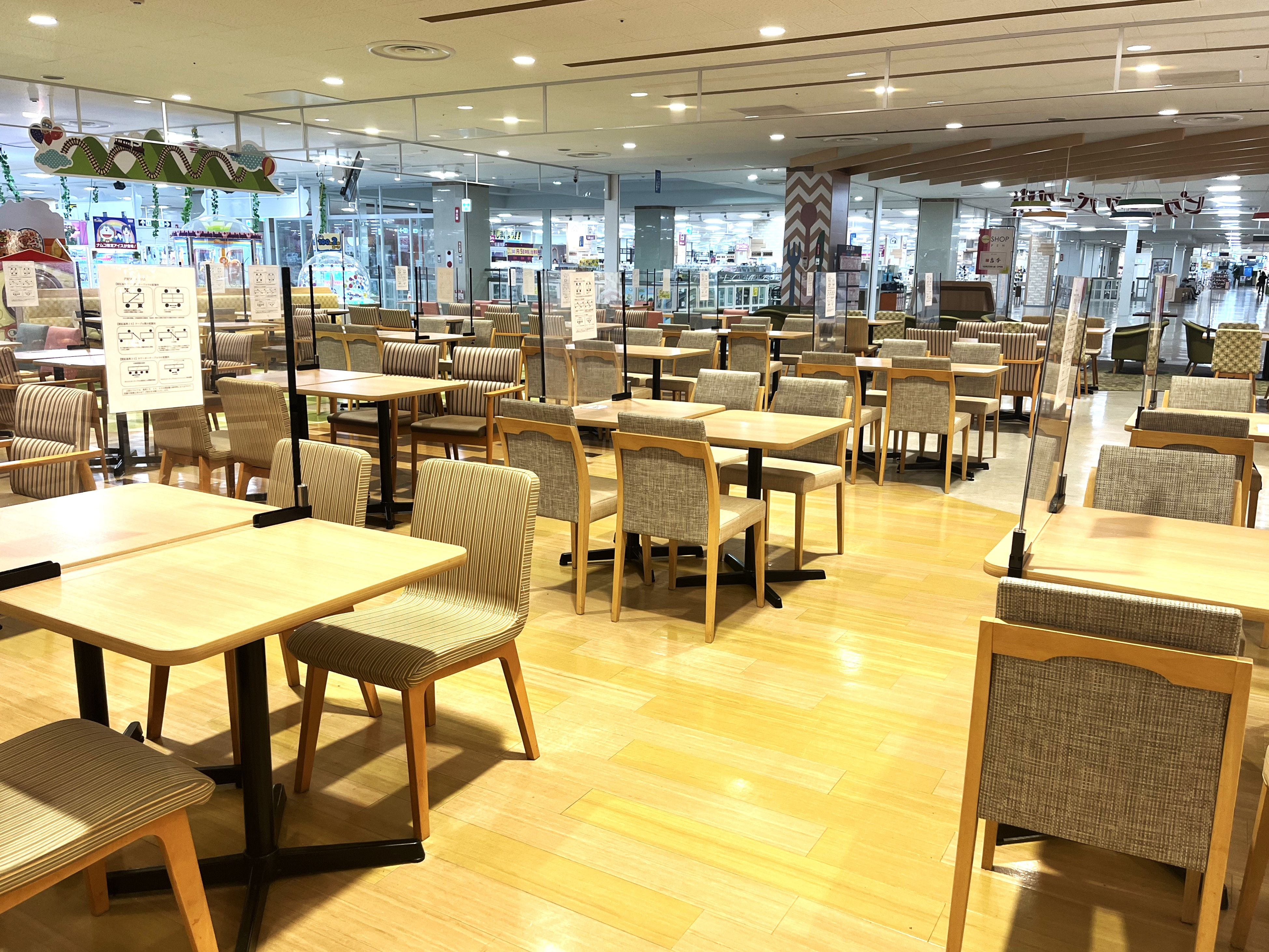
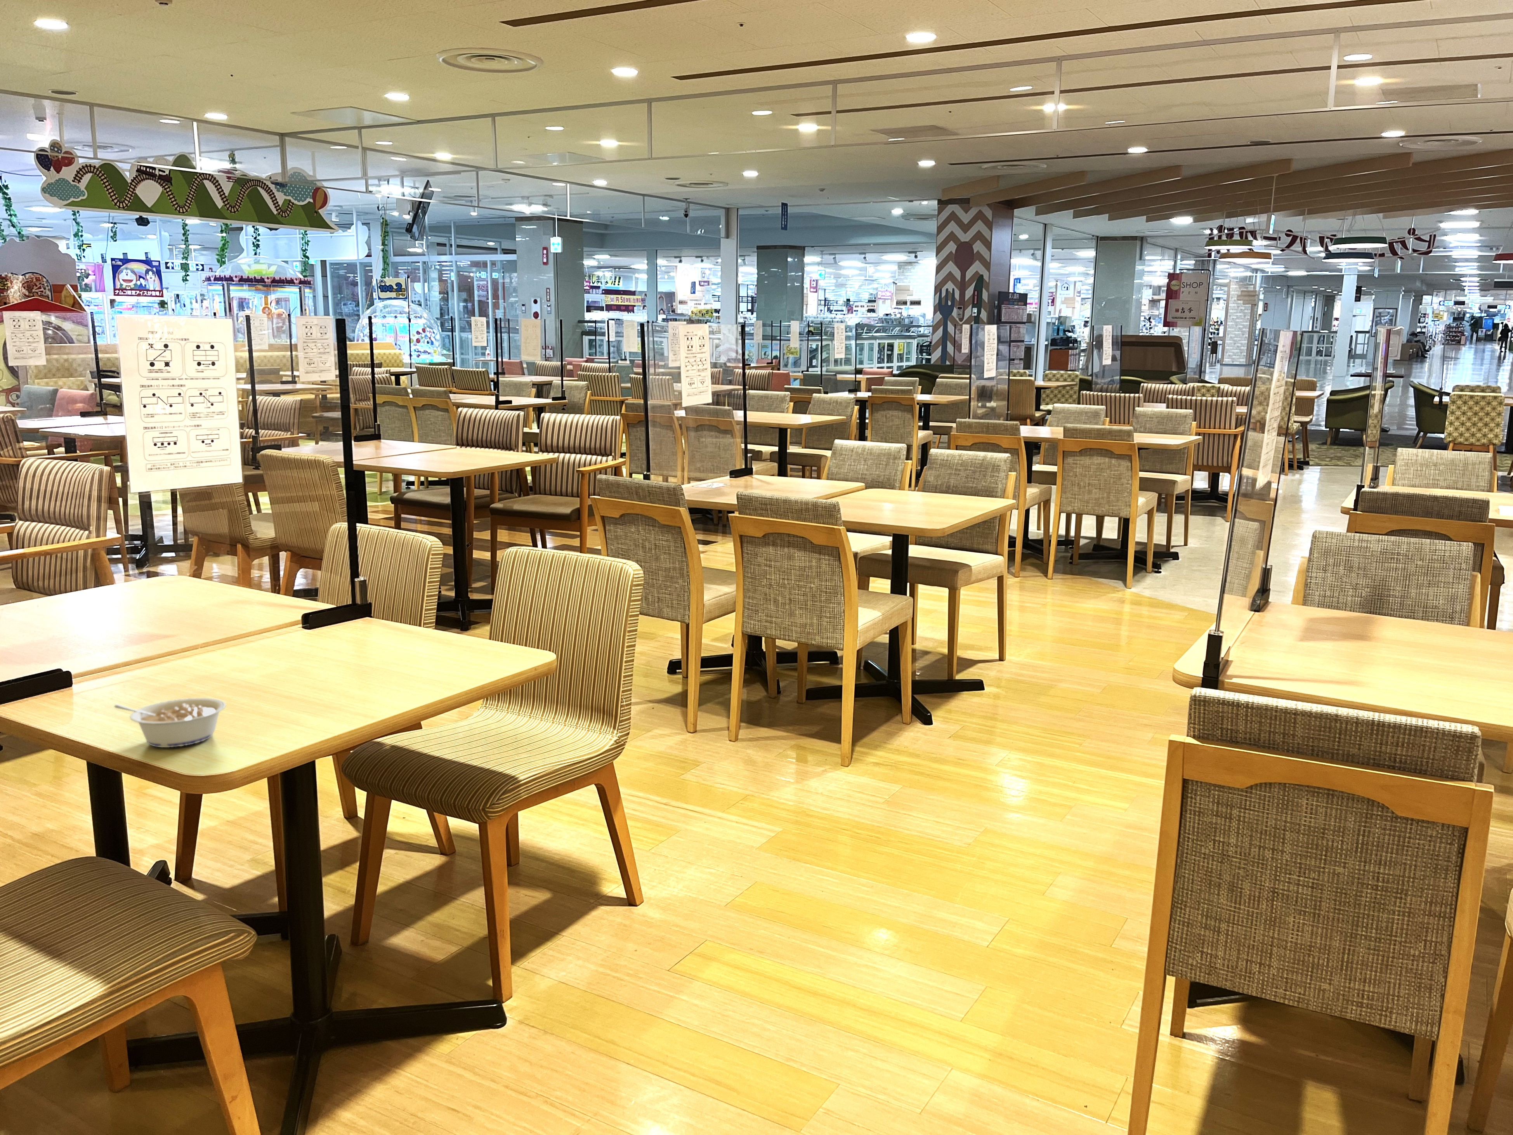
+ legume [113,697,227,748]
